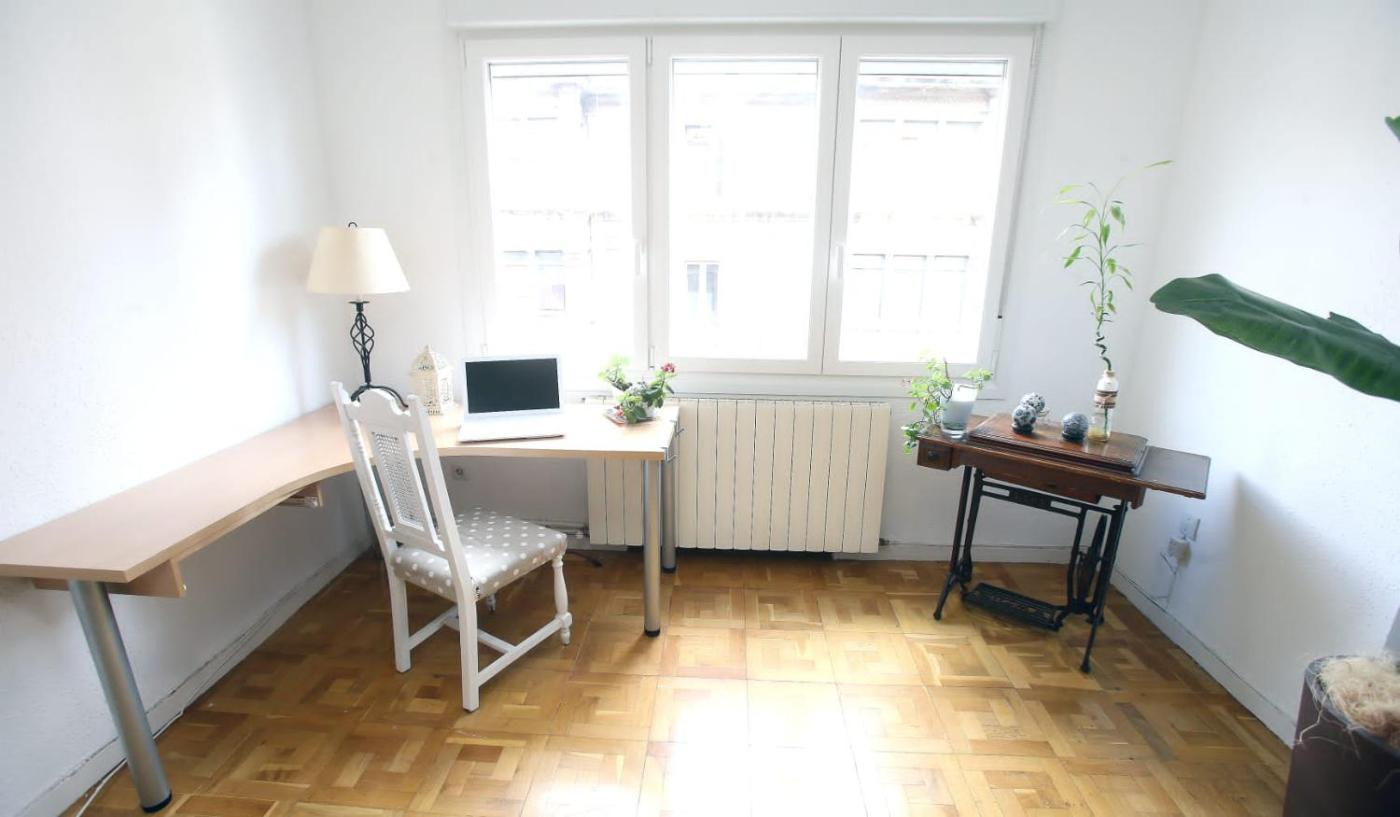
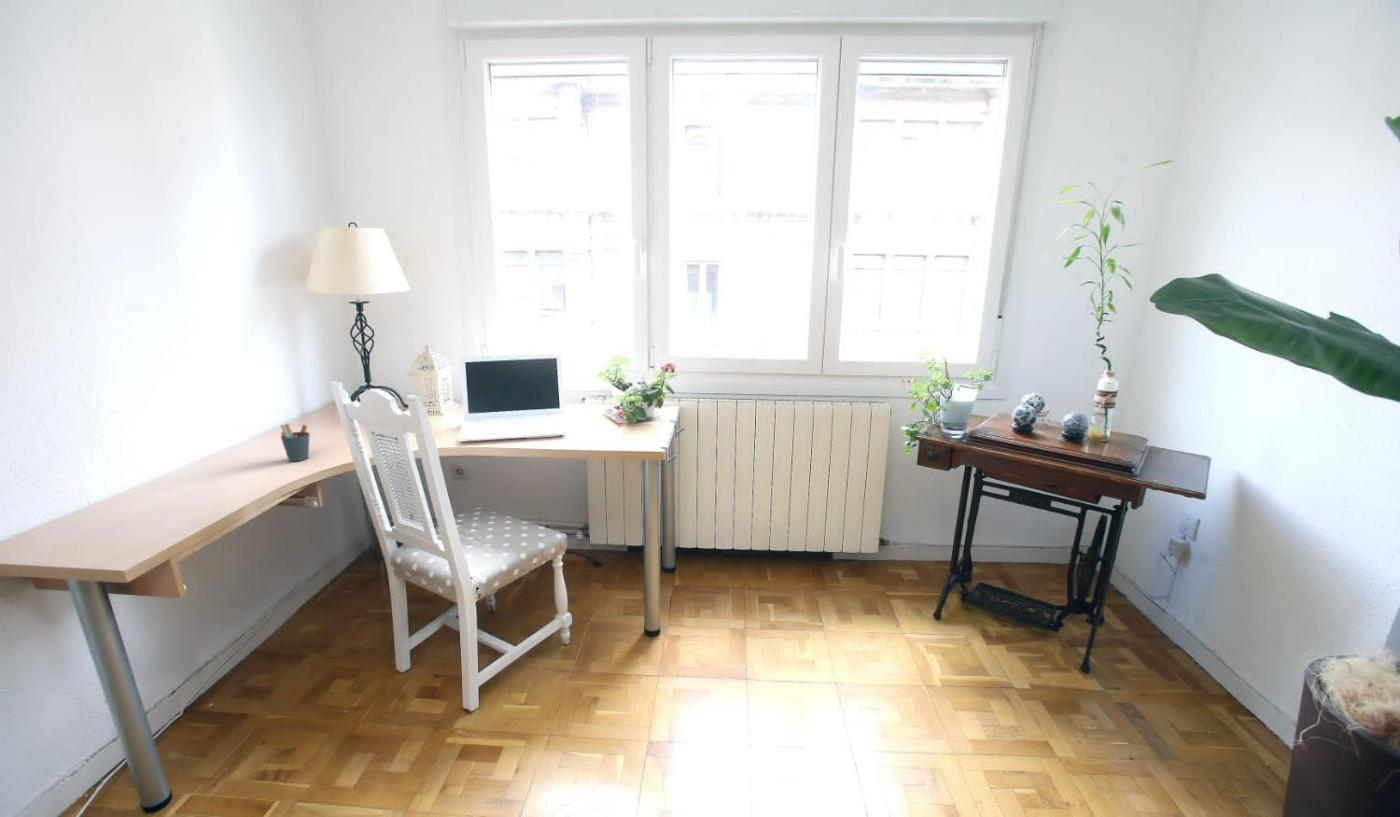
+ pen holder [279,423,311,462]
